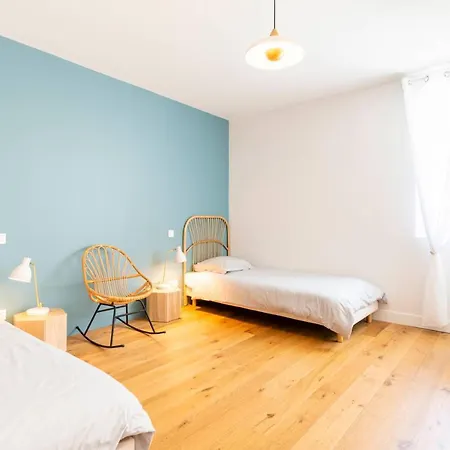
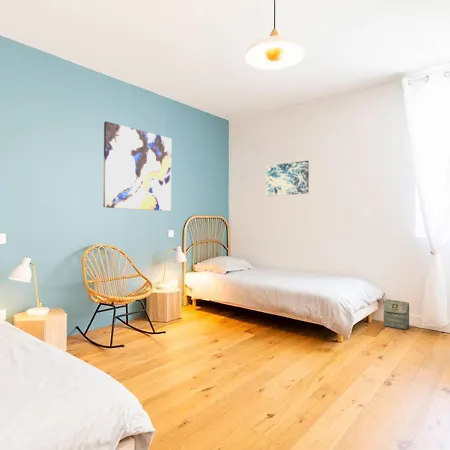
+ wall art [265,160,310,197]
+ bag [383,298,410,330]
+ wall art [102,120,172,212]
